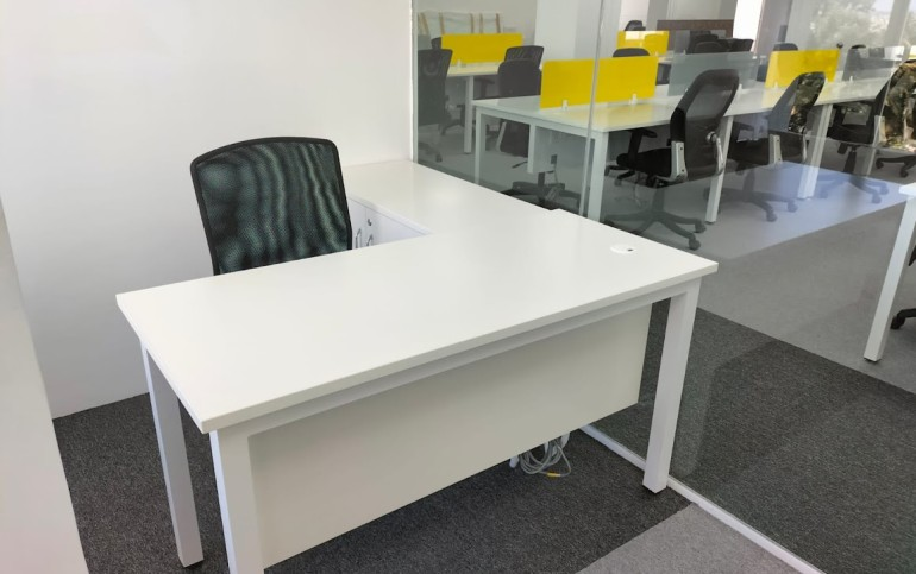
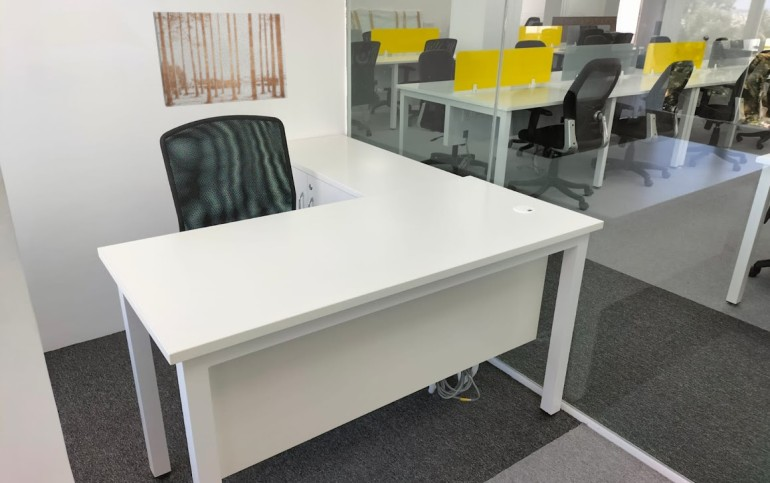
+ wall art [152,11,288,108]
